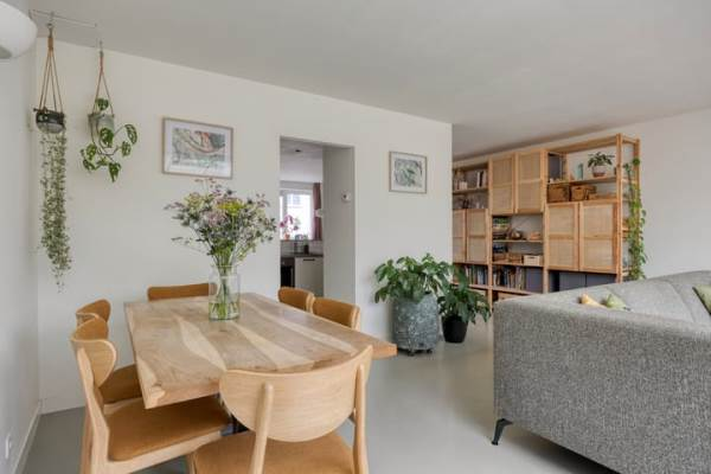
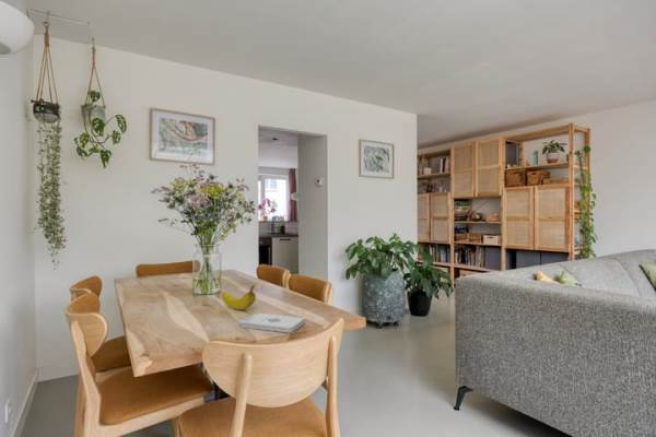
+ fruit [221,284,257,310]
+ notepad [238,312,307,333]
